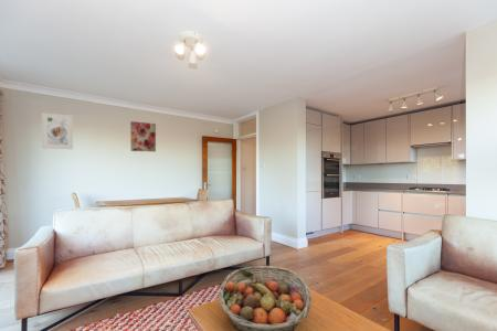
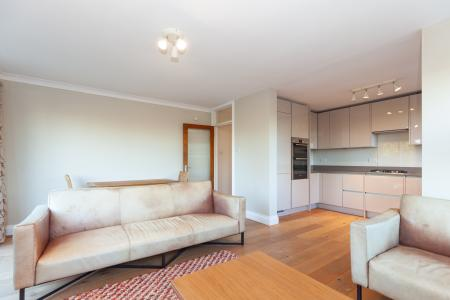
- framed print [41,111,74,150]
- wall art [129,120,157,152]
- fruit basket [218,265,313,331]
